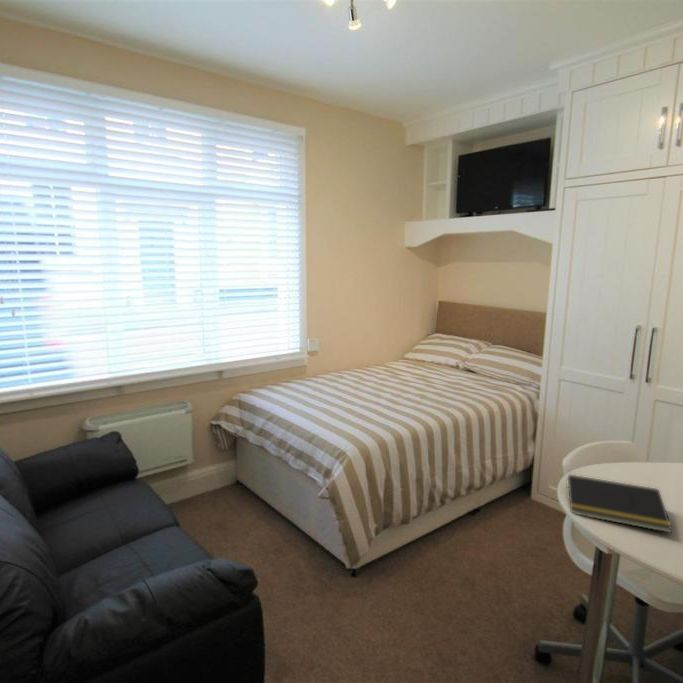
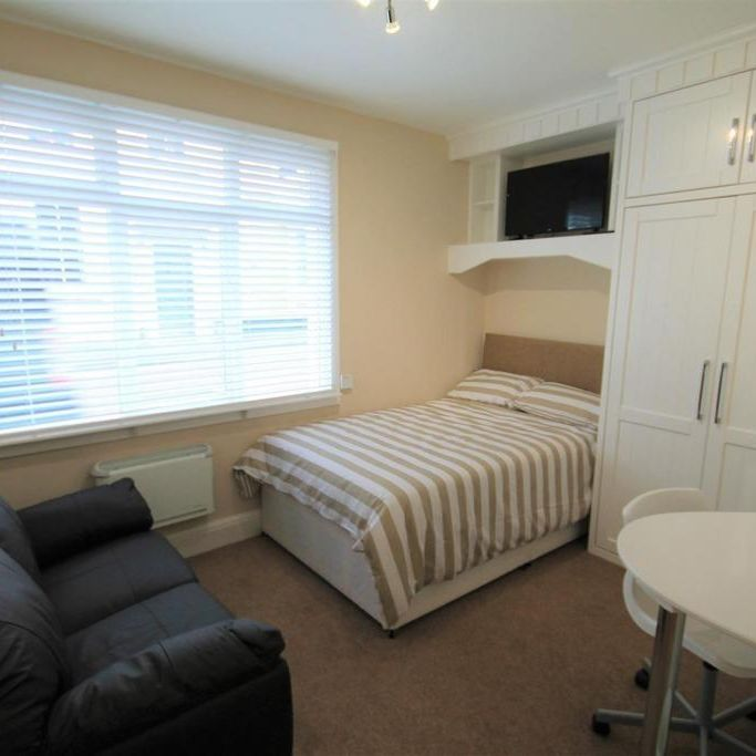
- notepad [565,473,673,534]
